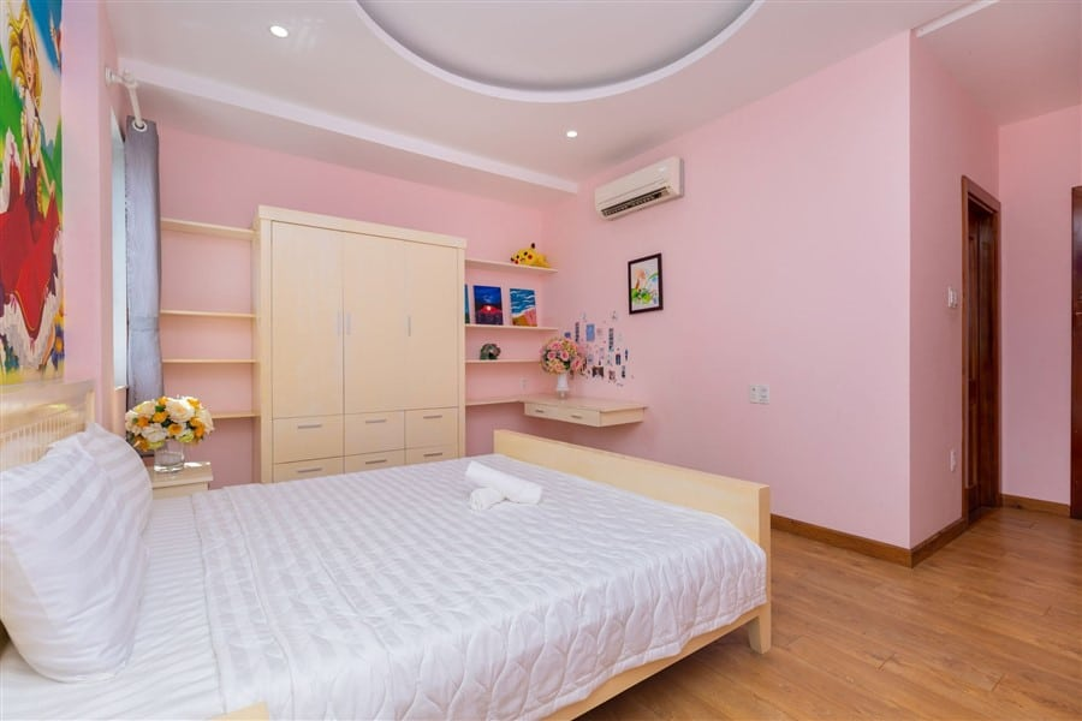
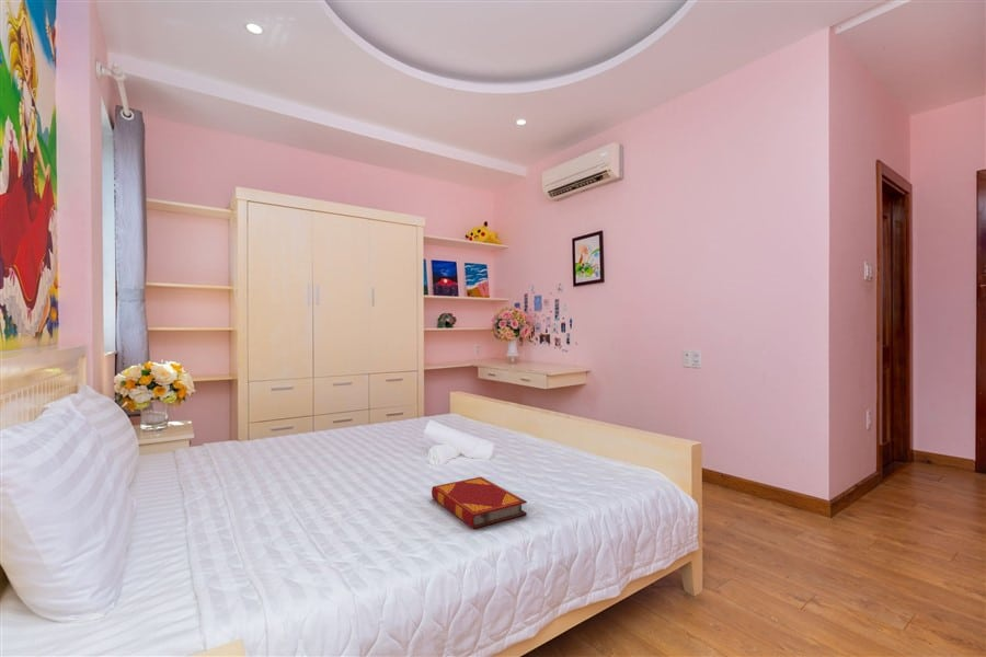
+ hardback book [431,476,528,529]
